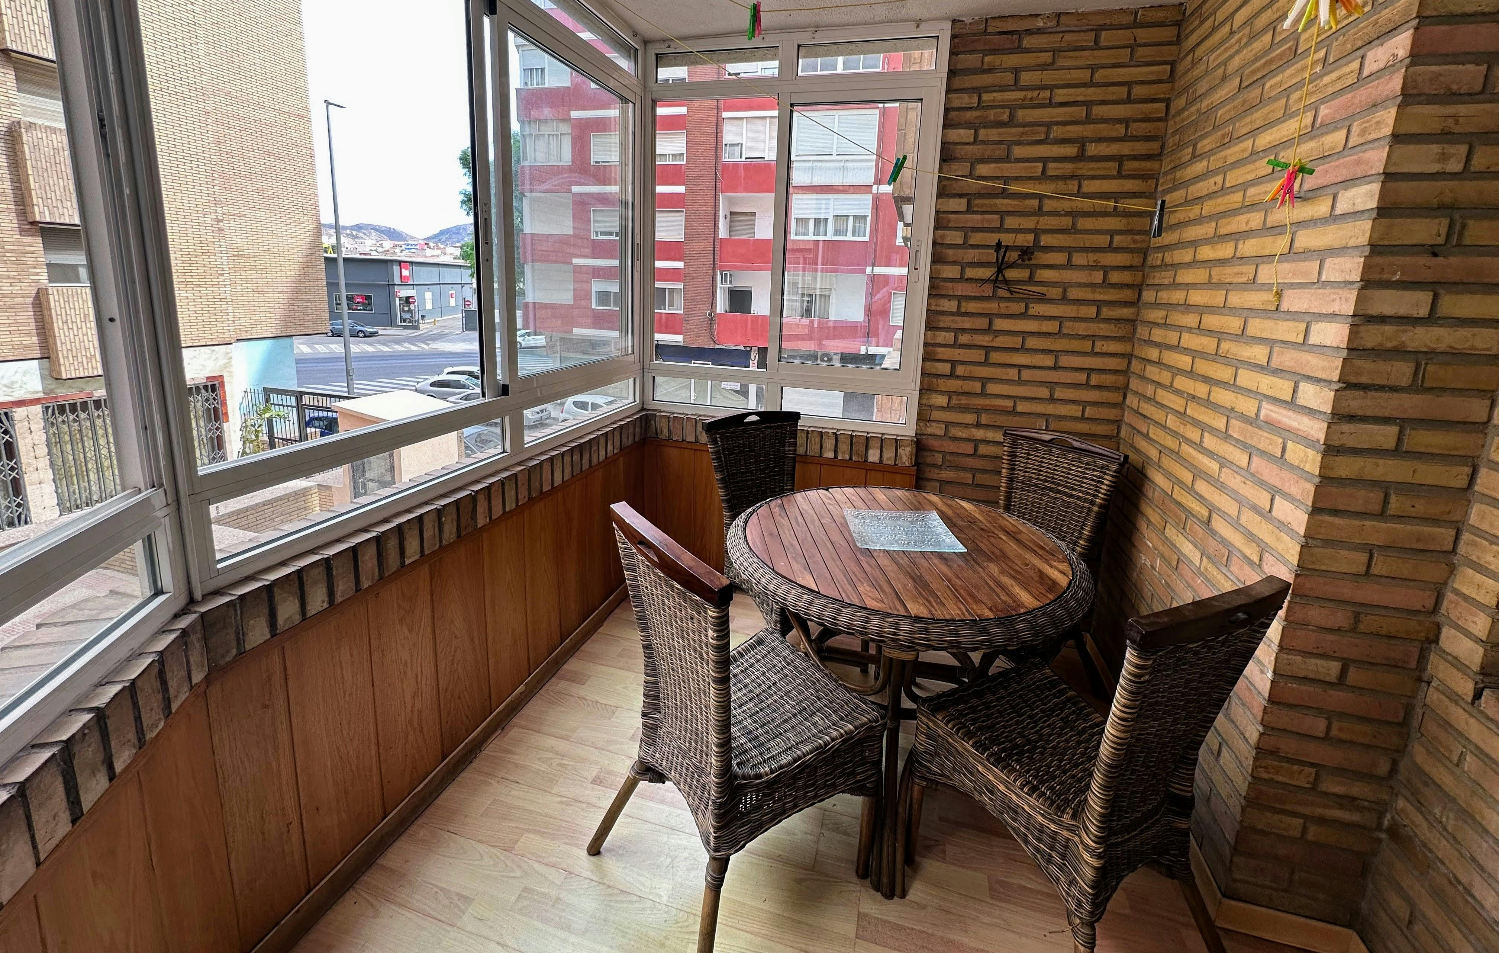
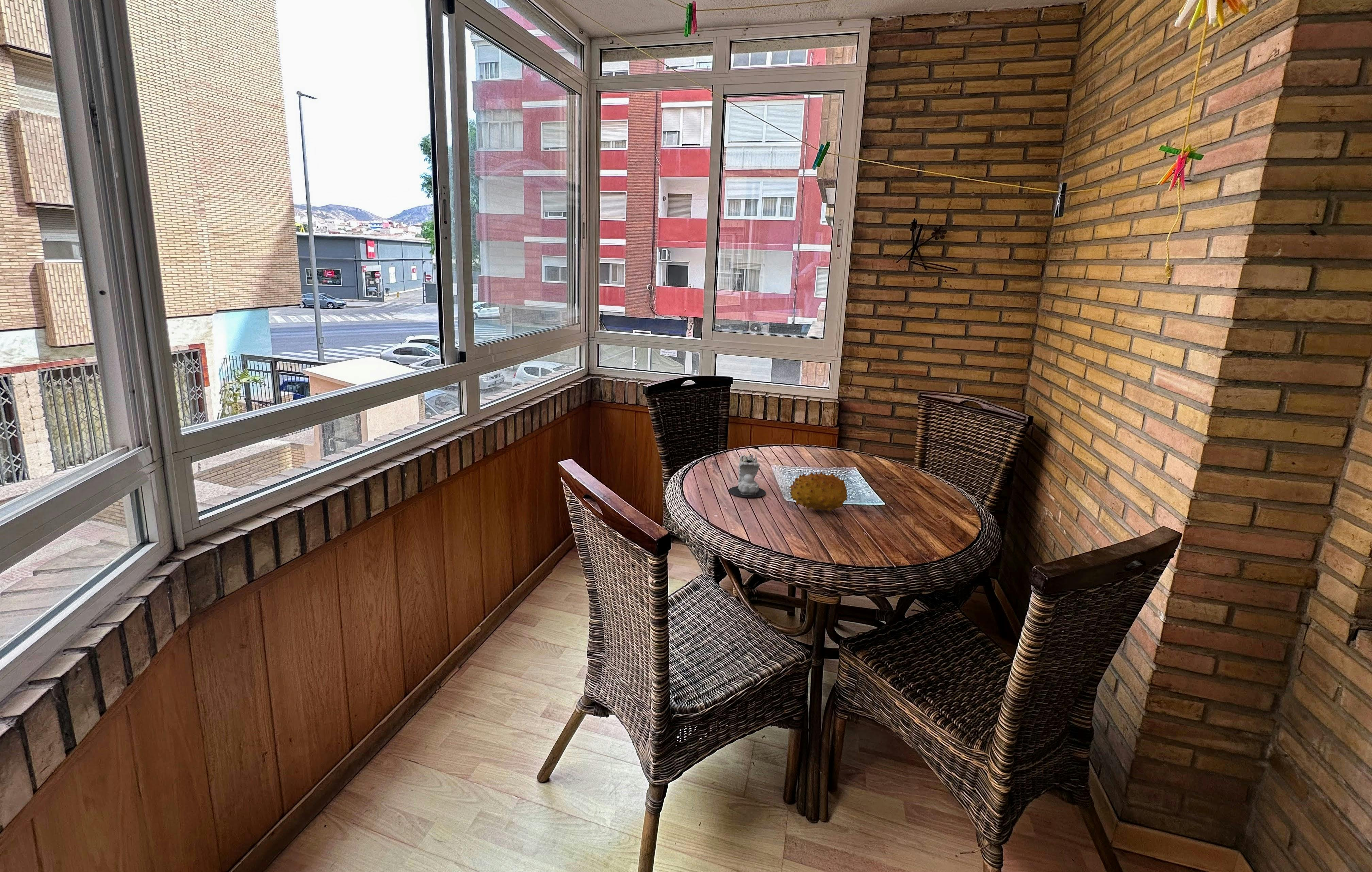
+ fruit [789,472,848,512]
+ candle [728,454,766,498]
